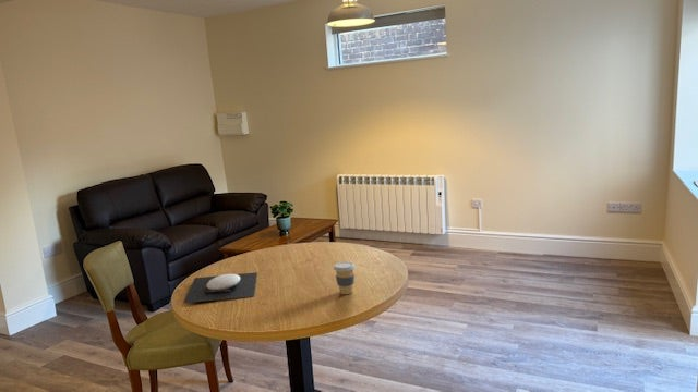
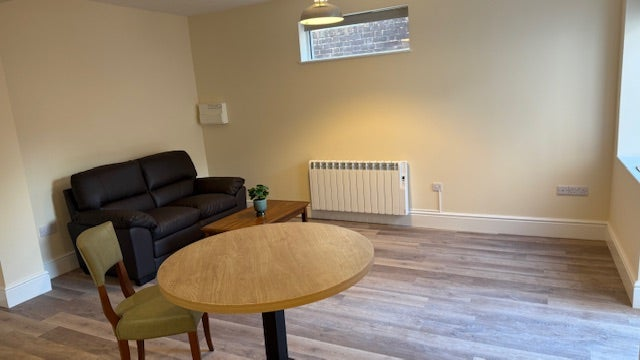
- plate [182,271,258,304]
- coffee cup [333,260,356,295]
